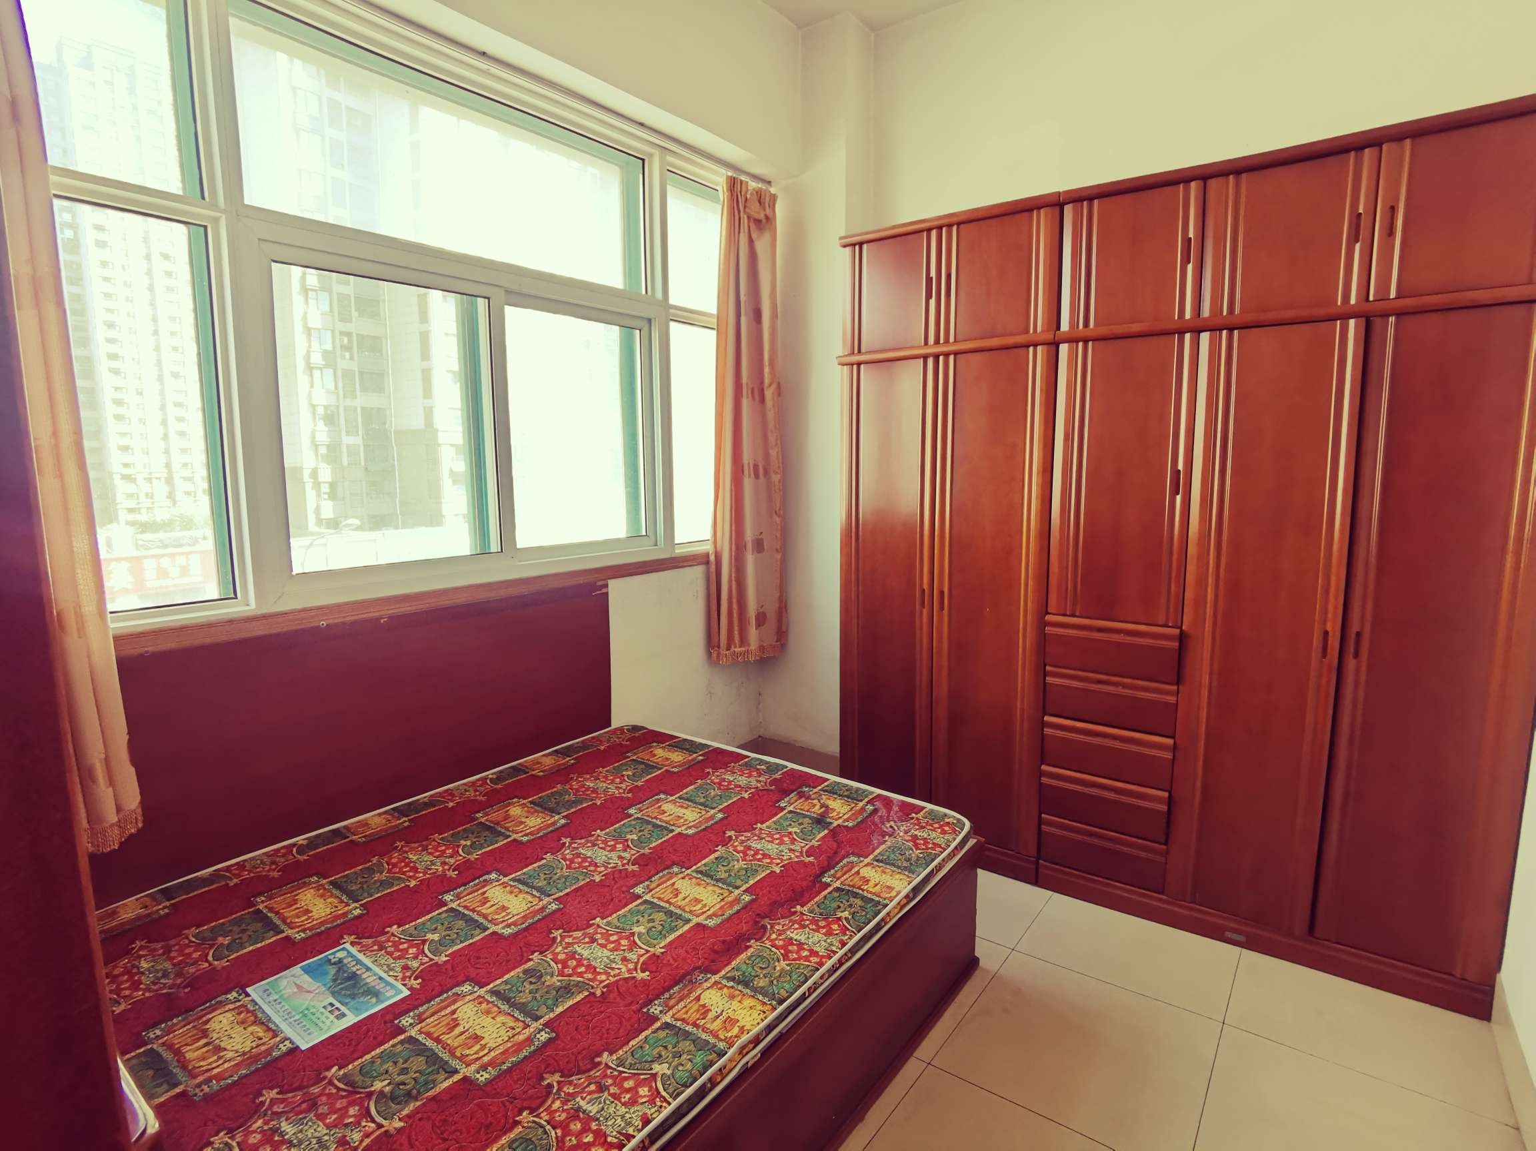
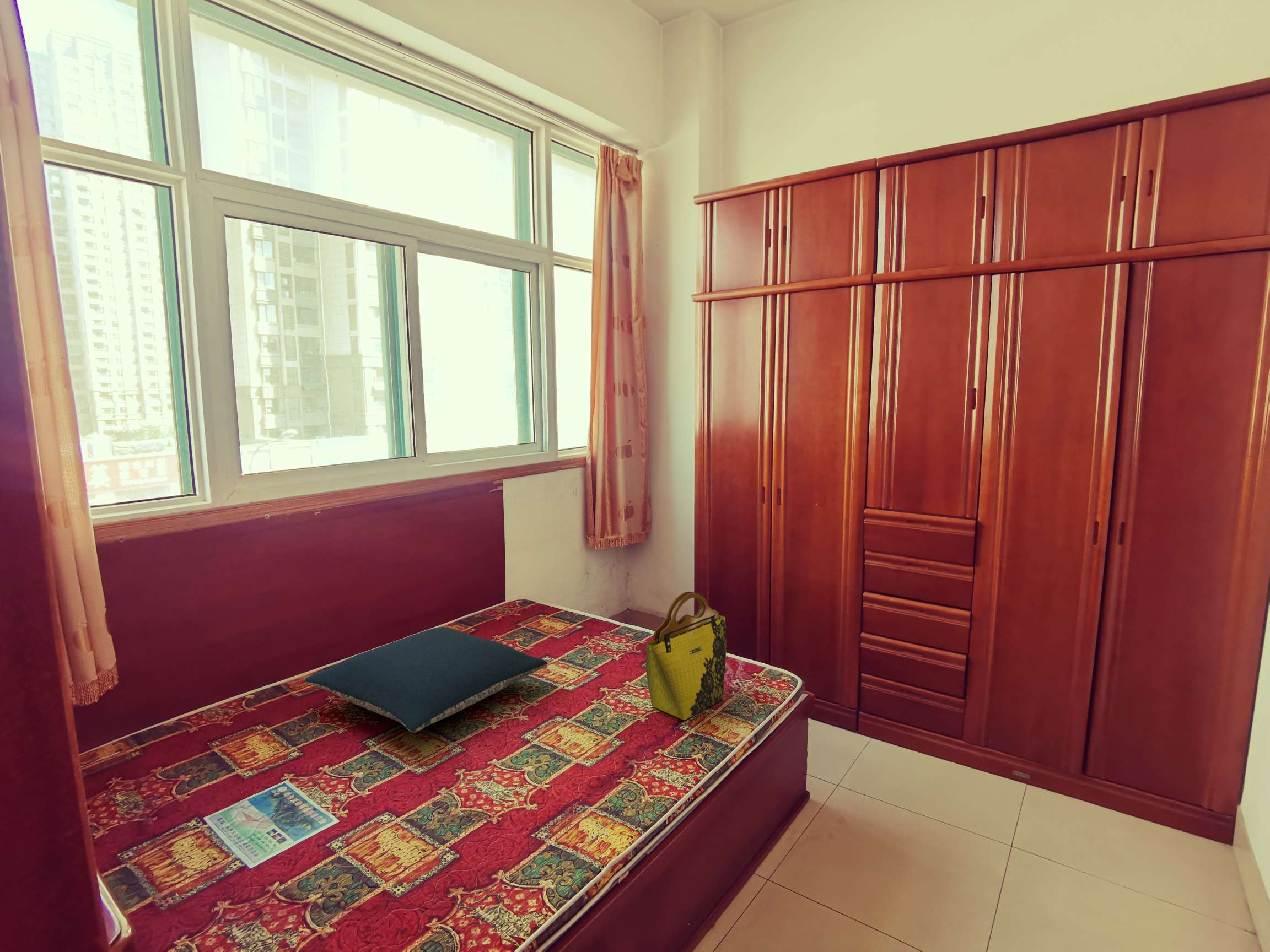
+ pillow [304,626,548,733]
+ tote bag [645,591,727,721]
